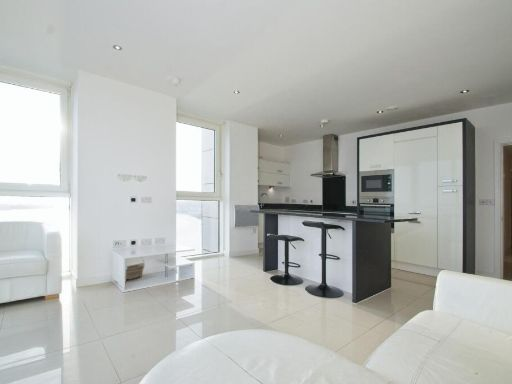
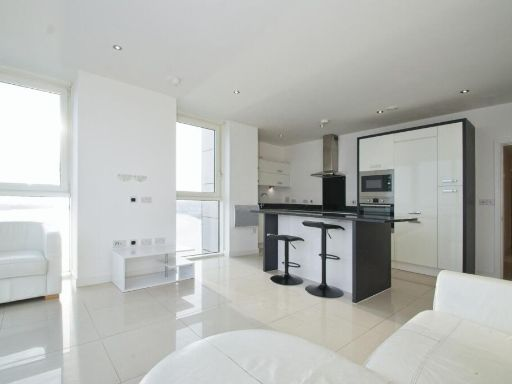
- basket [125,258,145,281]
